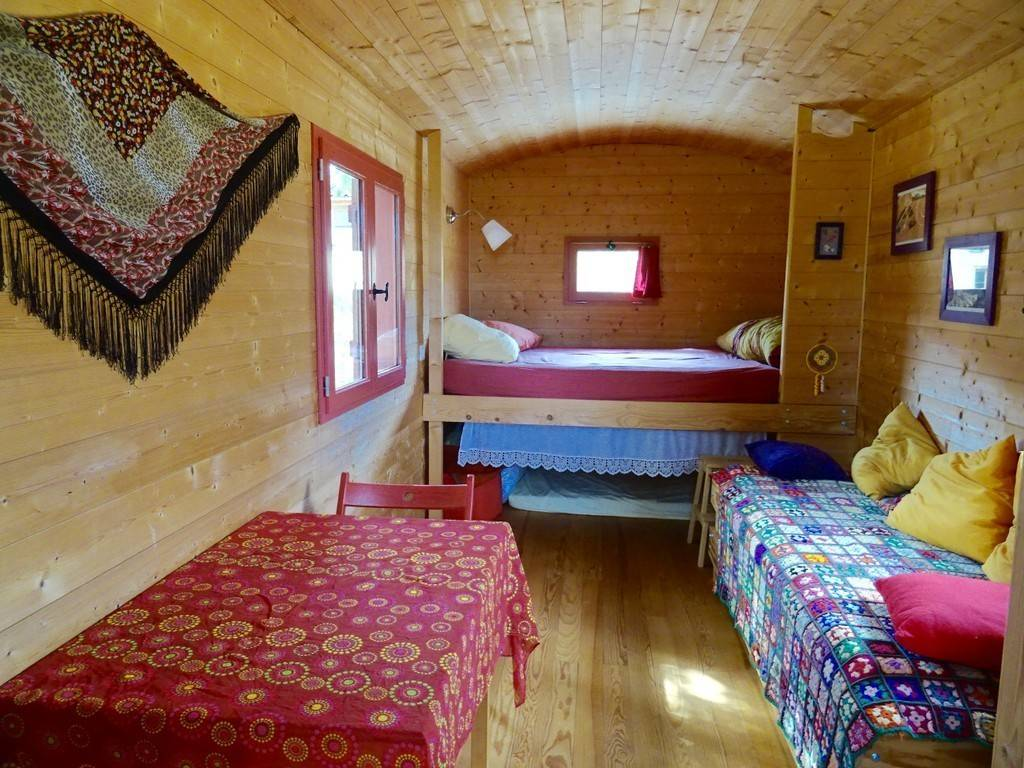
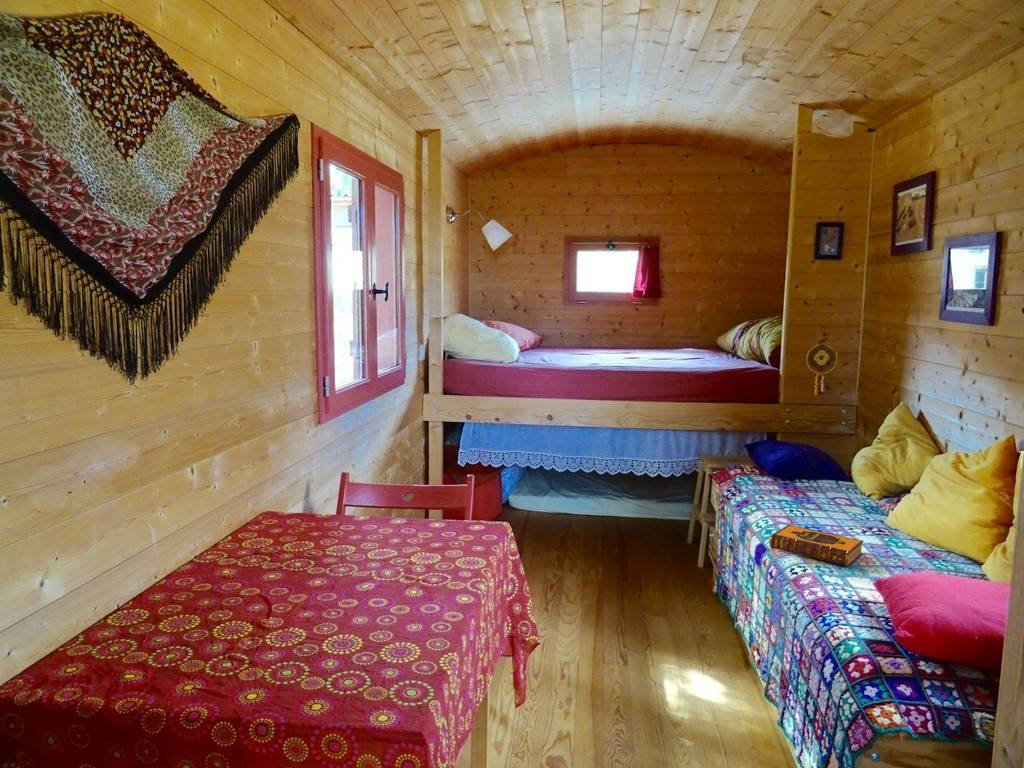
+ hardback book [769,524,864,568]
